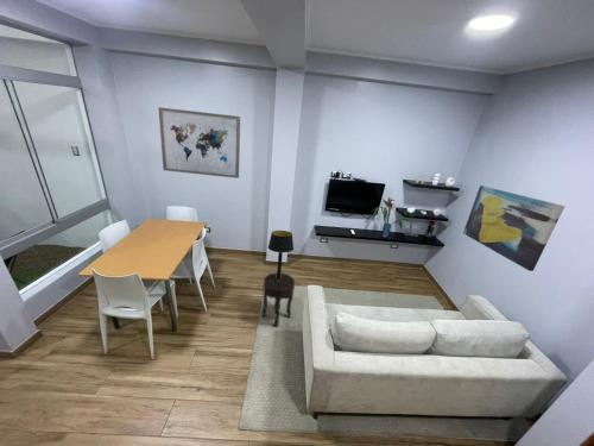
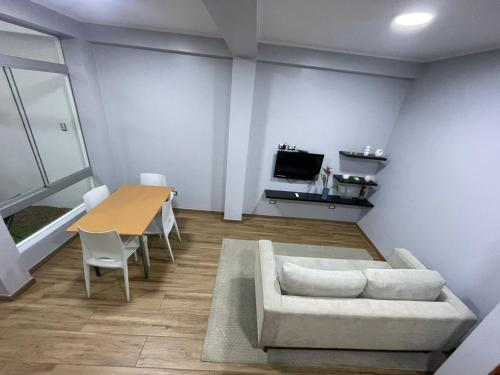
- side table [260,271,296,327]
- table lamp [267,230,295,279]
- wall art [462,184,567,272]
- wall art [157,106,241,180]
